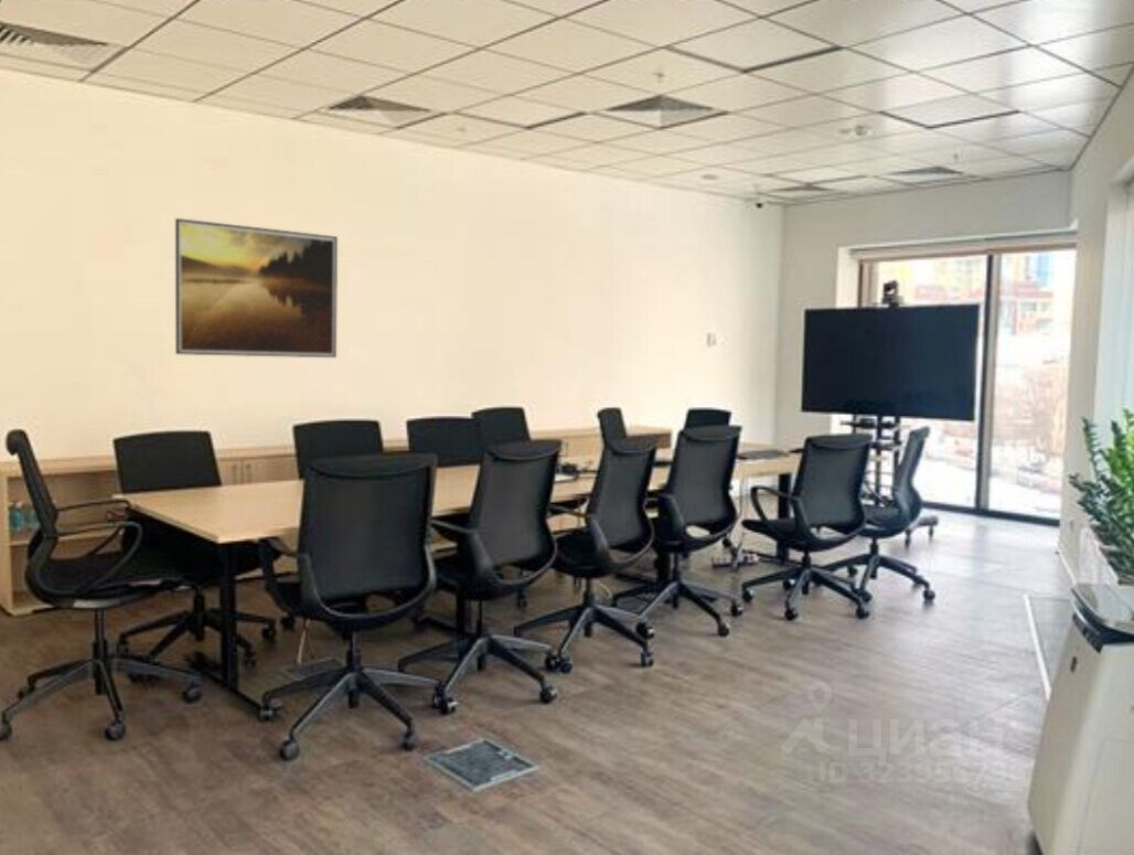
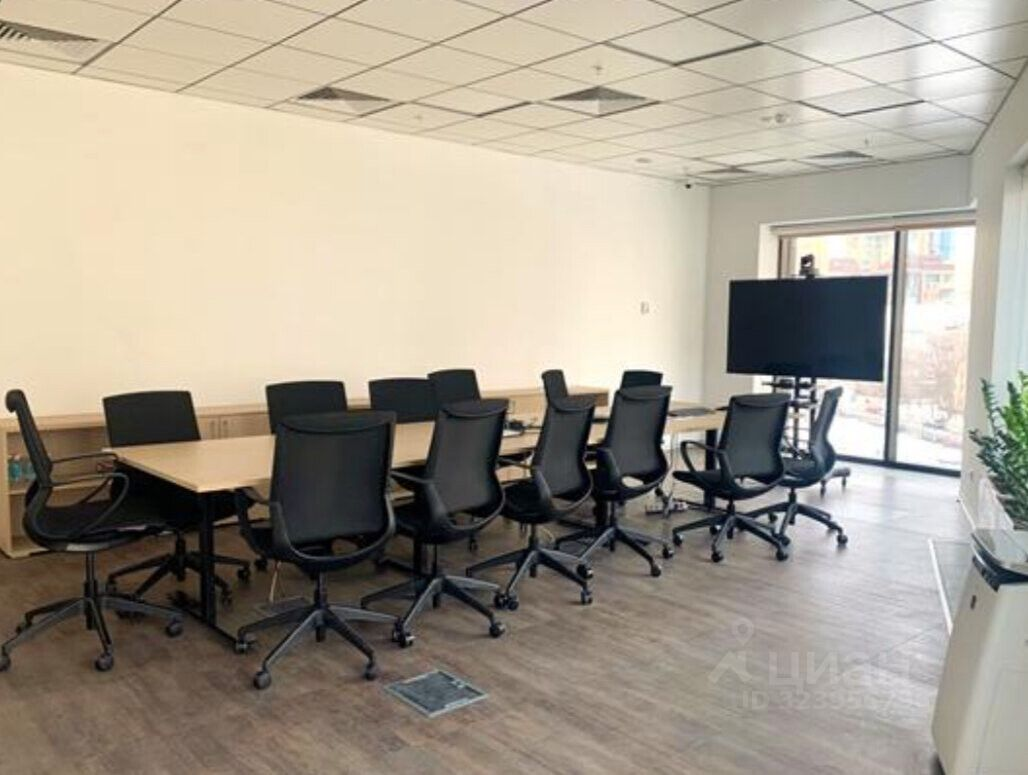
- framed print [174,217,339,359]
